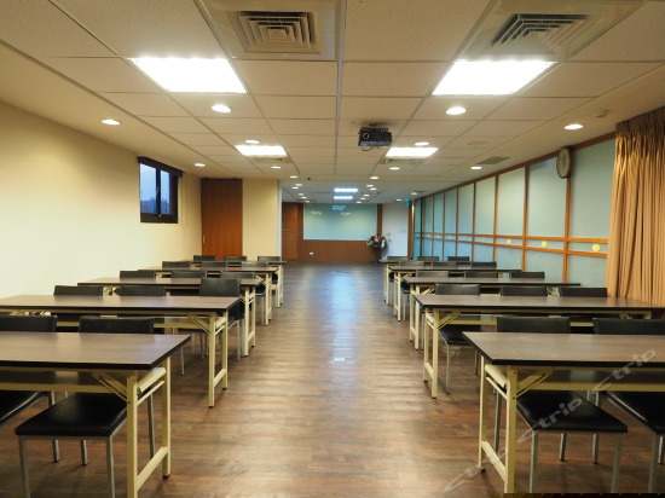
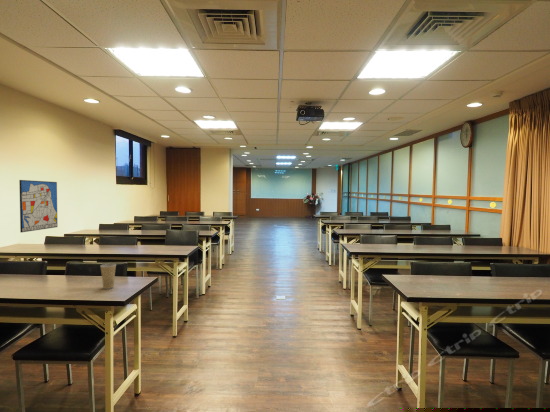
+ paper cup [99,263,117,290]
+ wall art [18,179,58,233]
